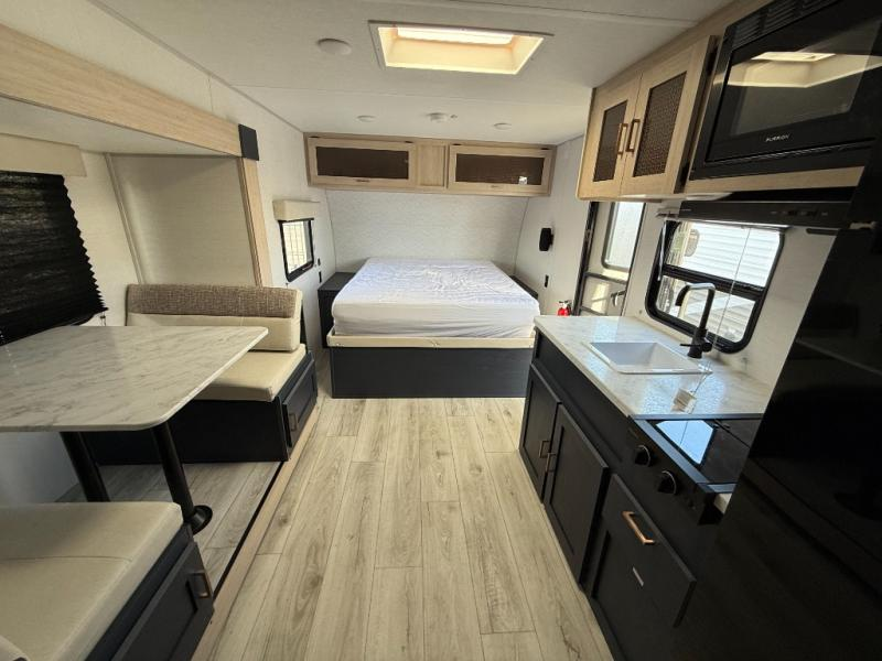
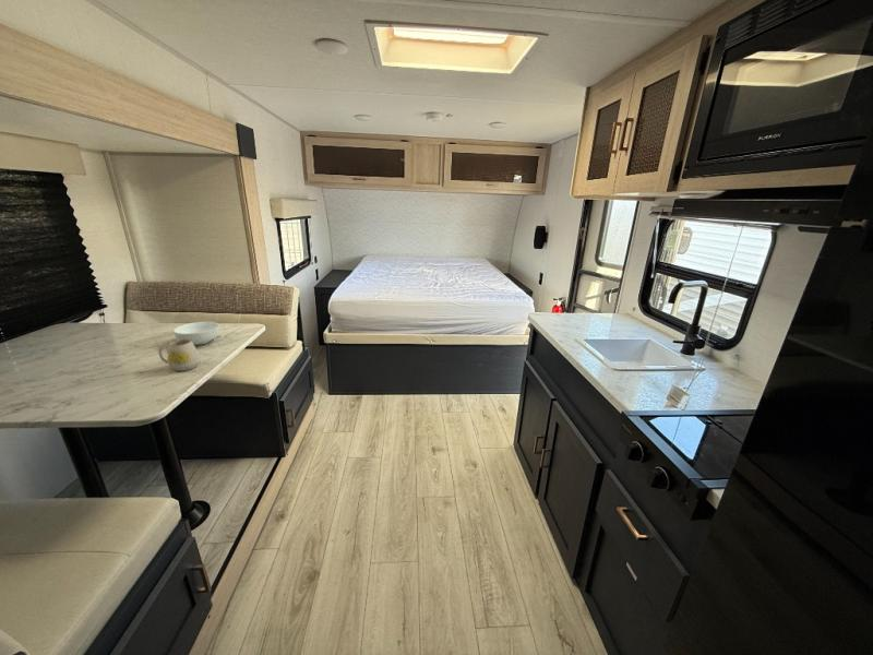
+ mug [158,340,201,372]
+ cereal bowl [172,321,222,346]
